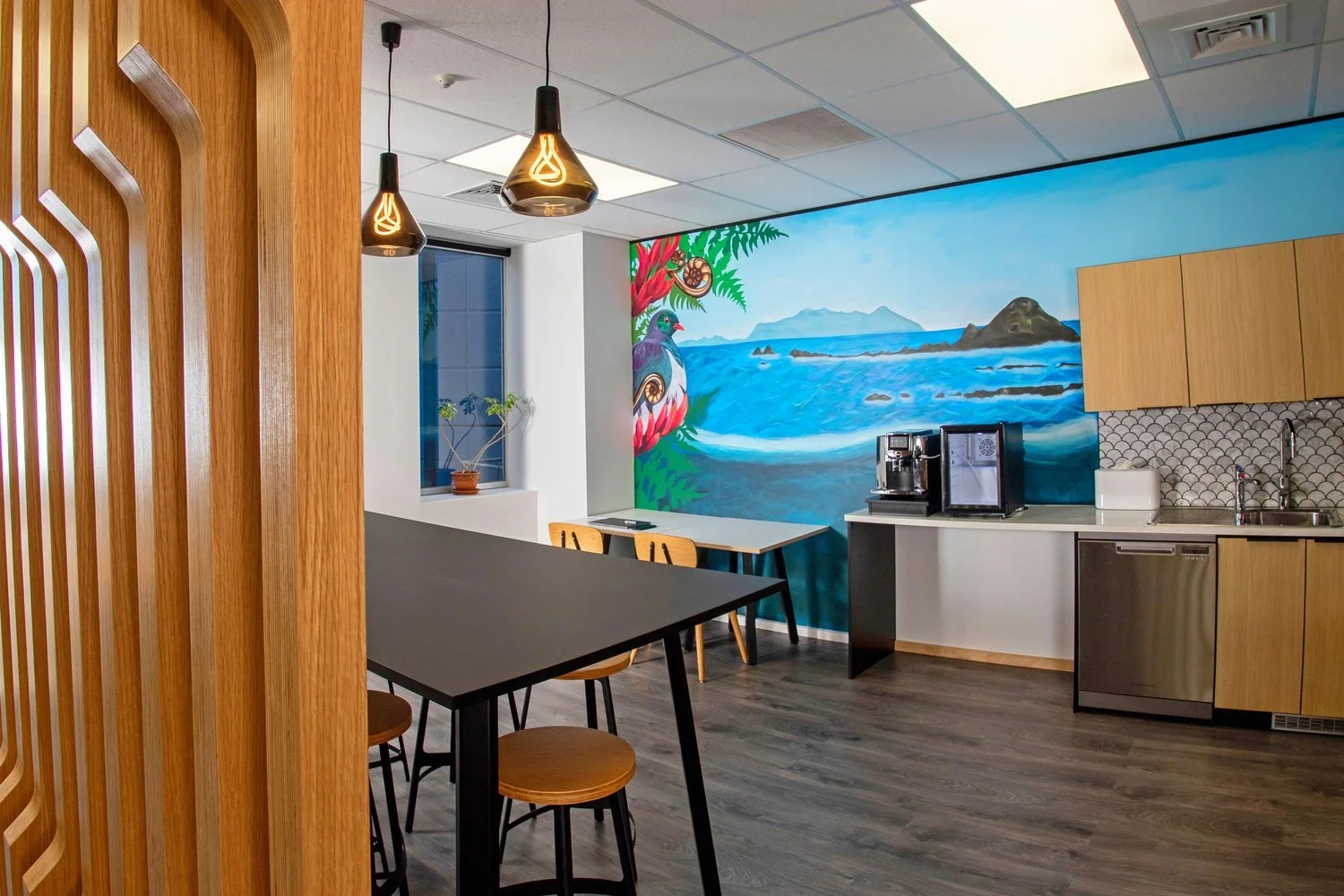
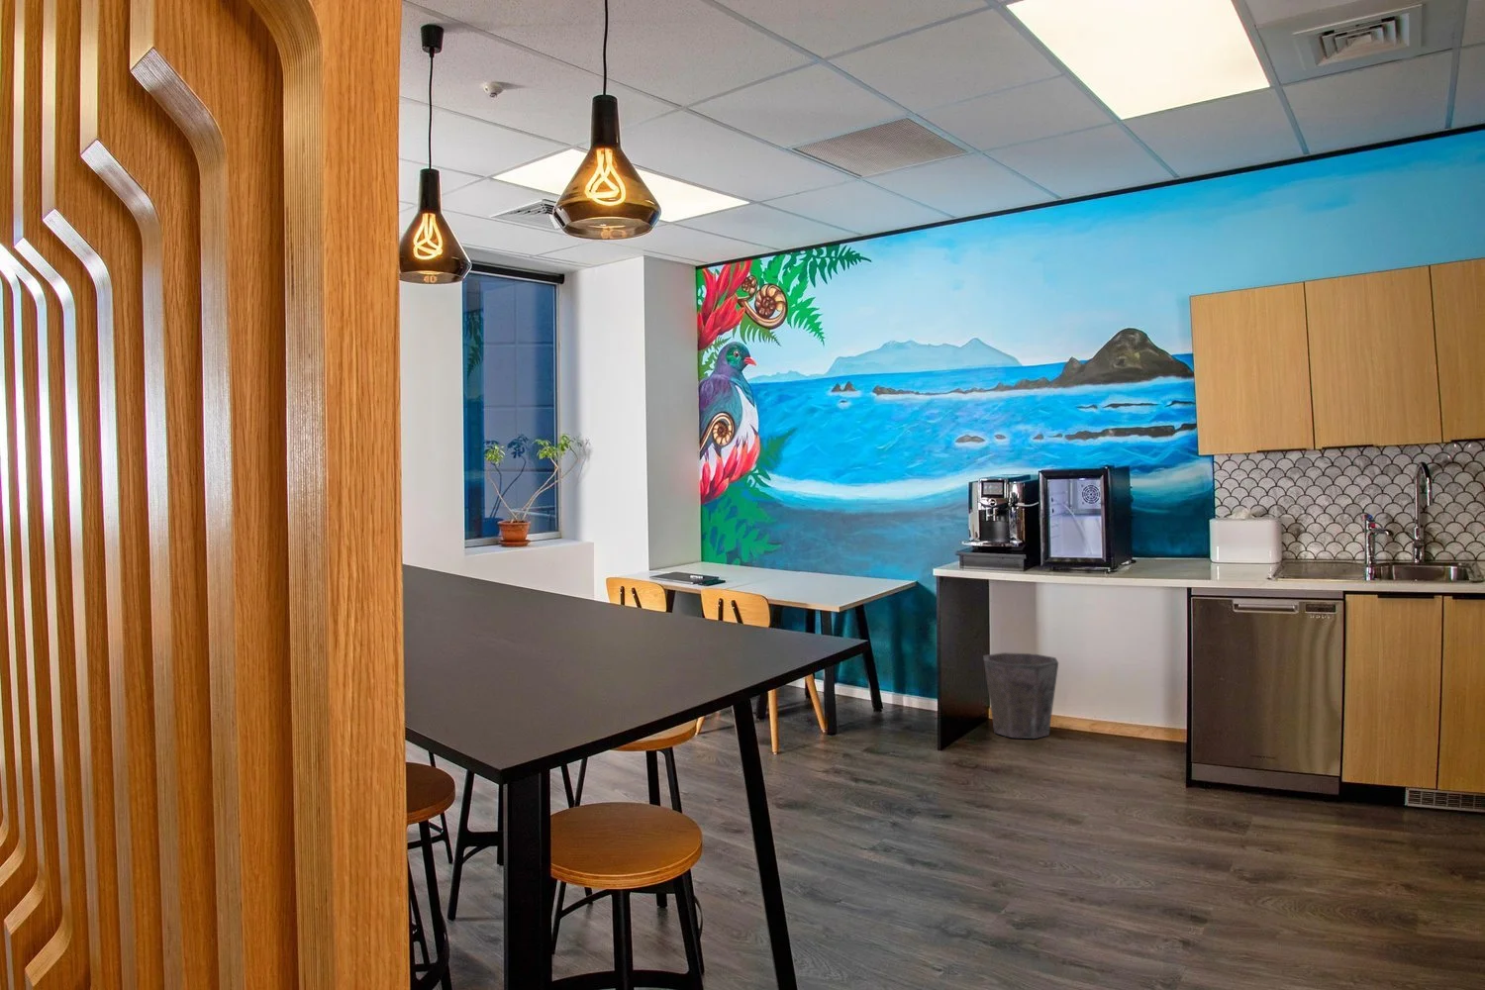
+ waste bin [982,652,1060,739]
